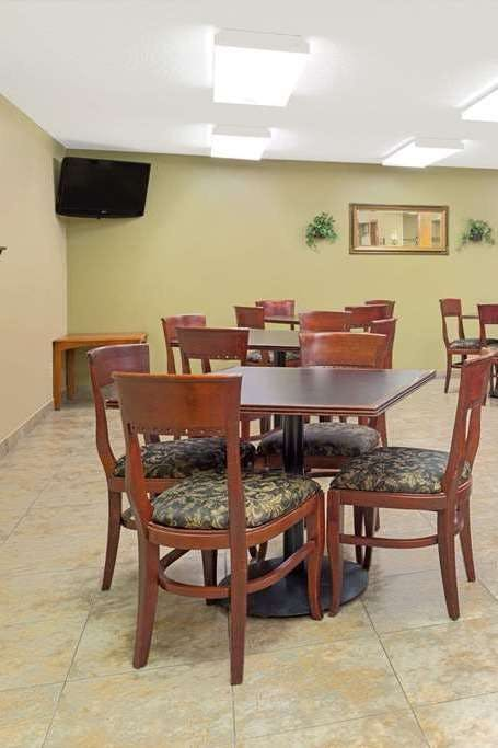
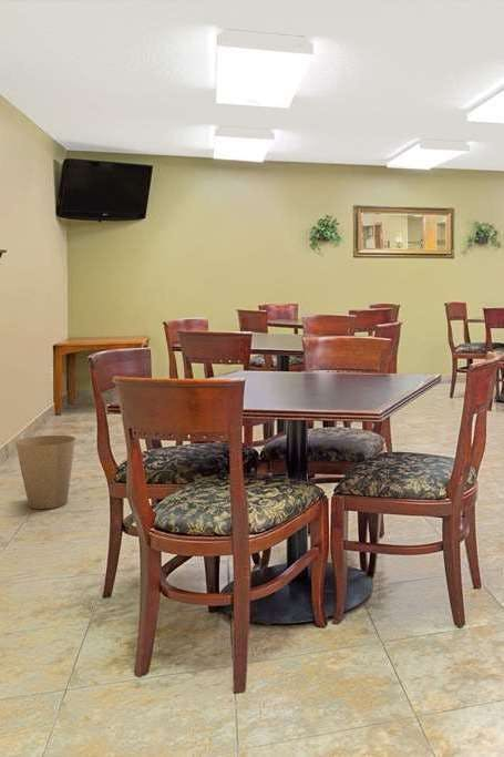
+ trash can [14,434,76,510]
